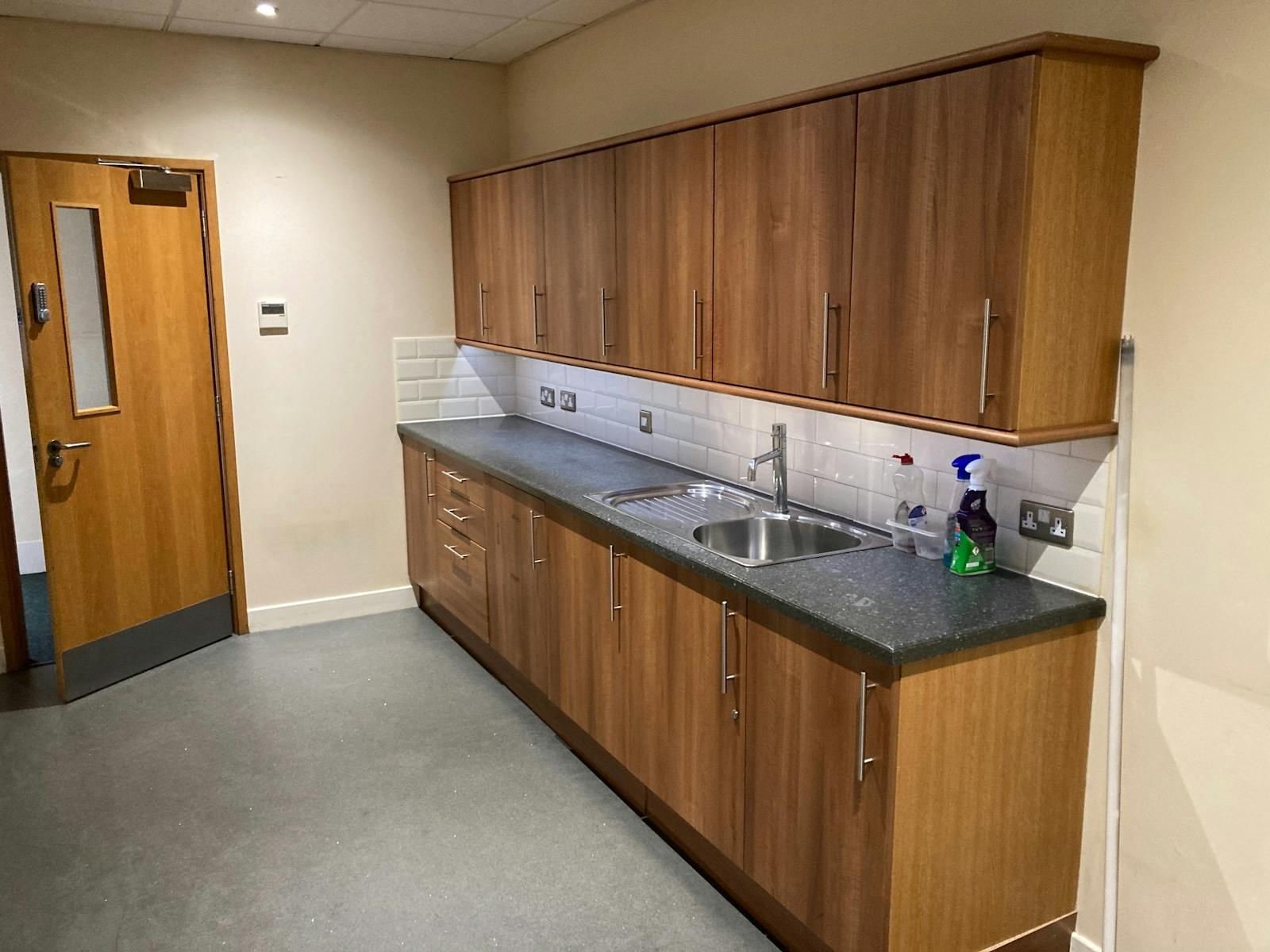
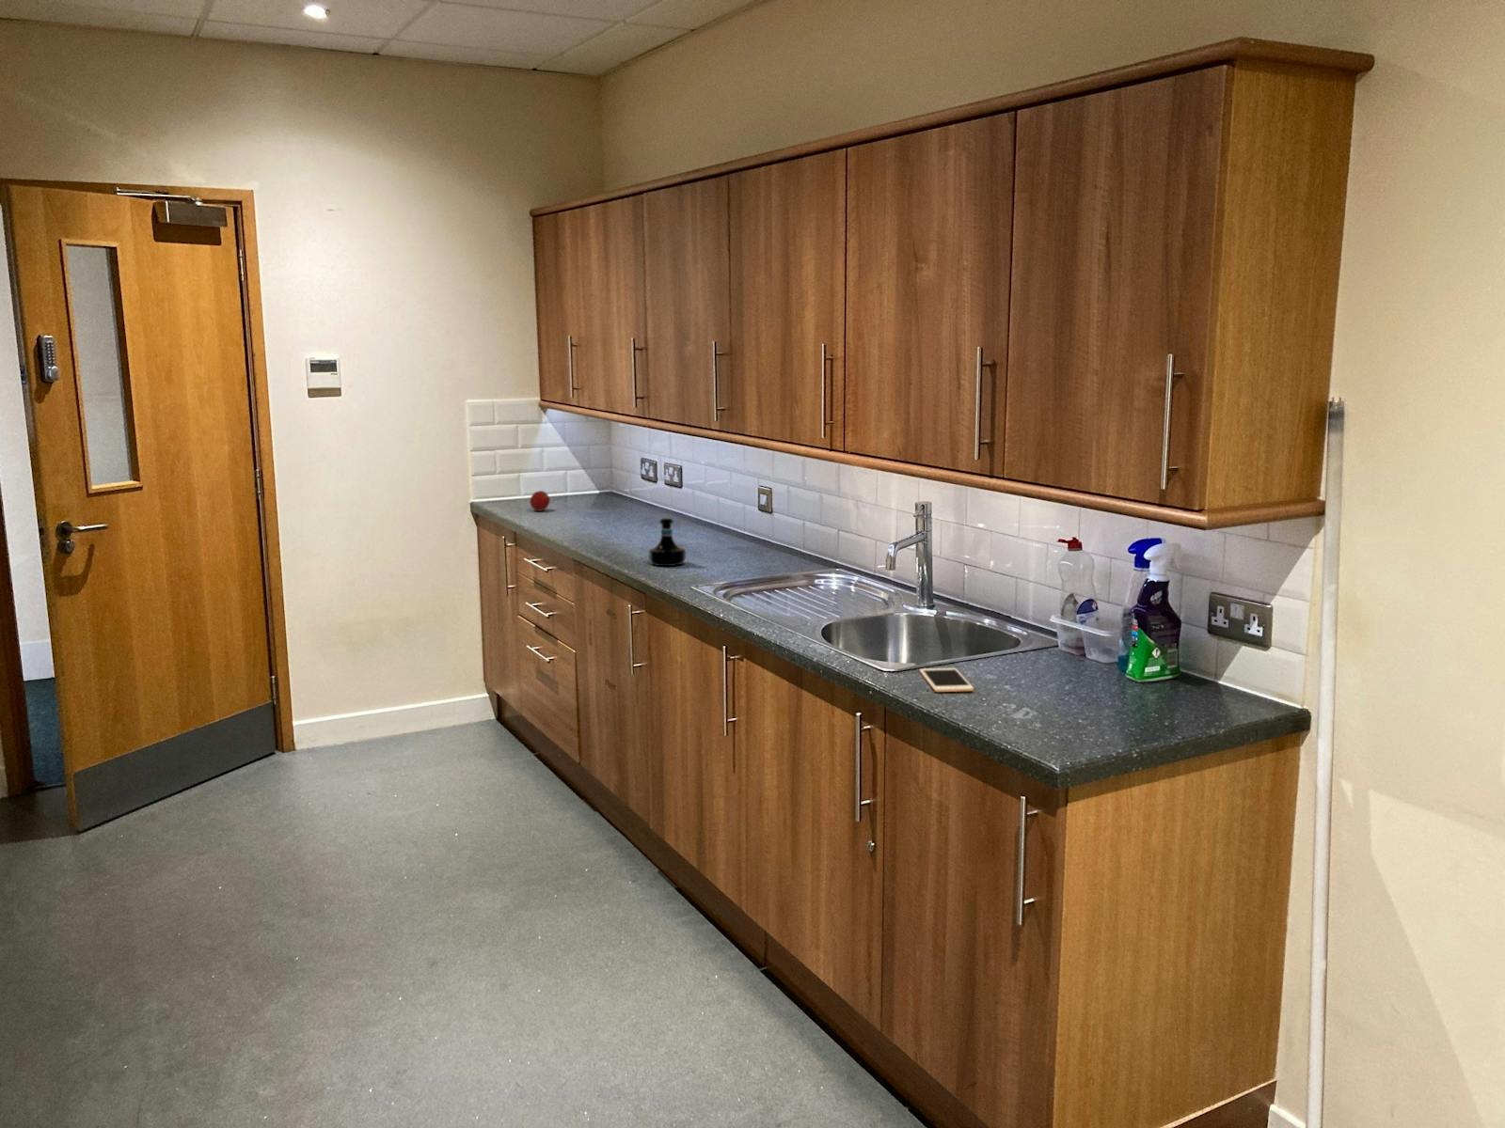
+ tequila bottle [648,517,686,566]
+ apple [529,489,551,512]
+ cell phone [918,667,974,693]
